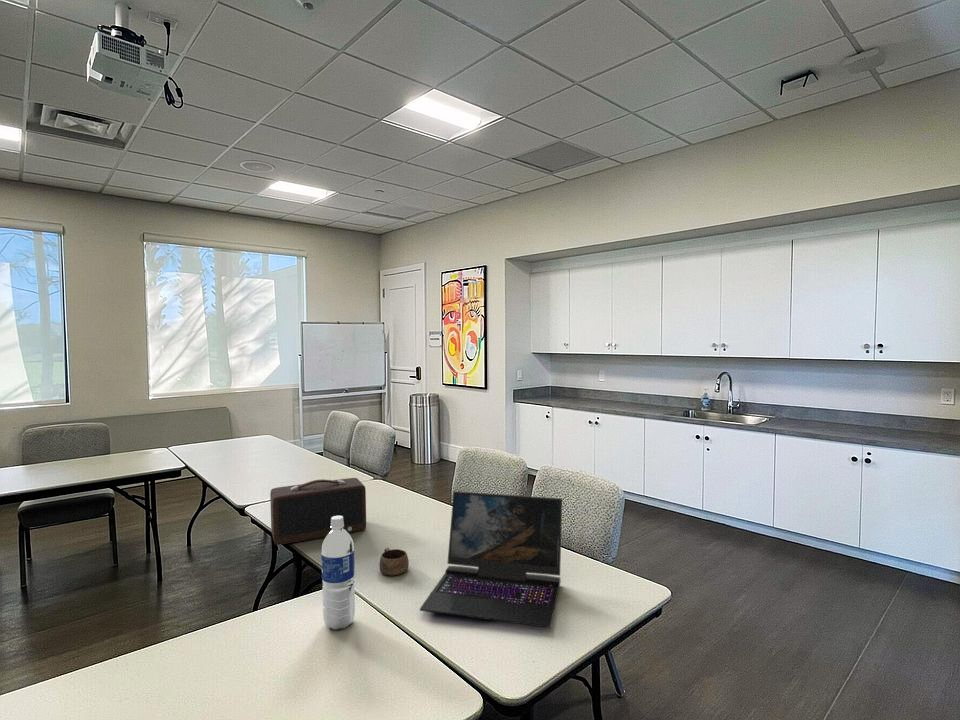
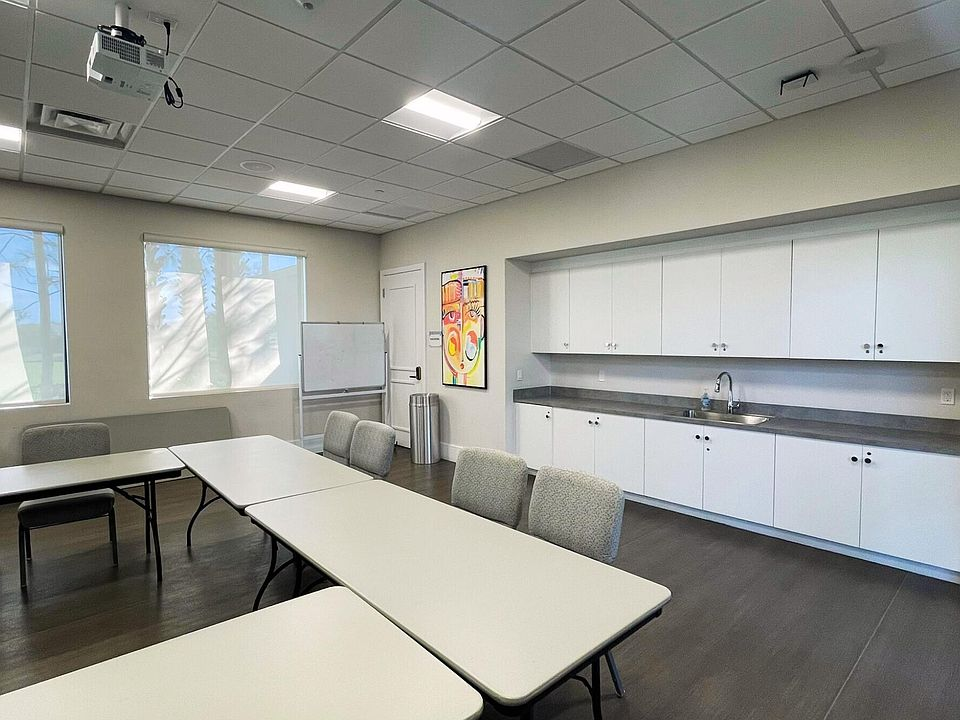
- water bottle [320,516,356,631]
- laptop [419,490,563,629]
- cup [378,546,410,577]
- speaker [269,477,367,546]
